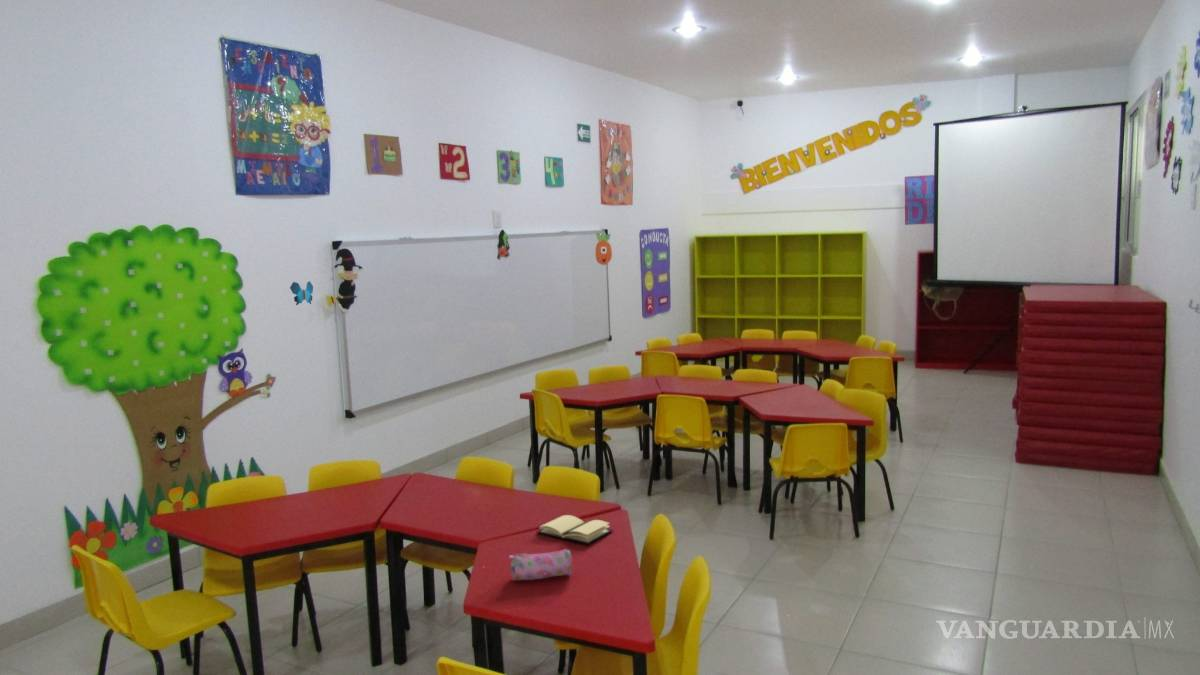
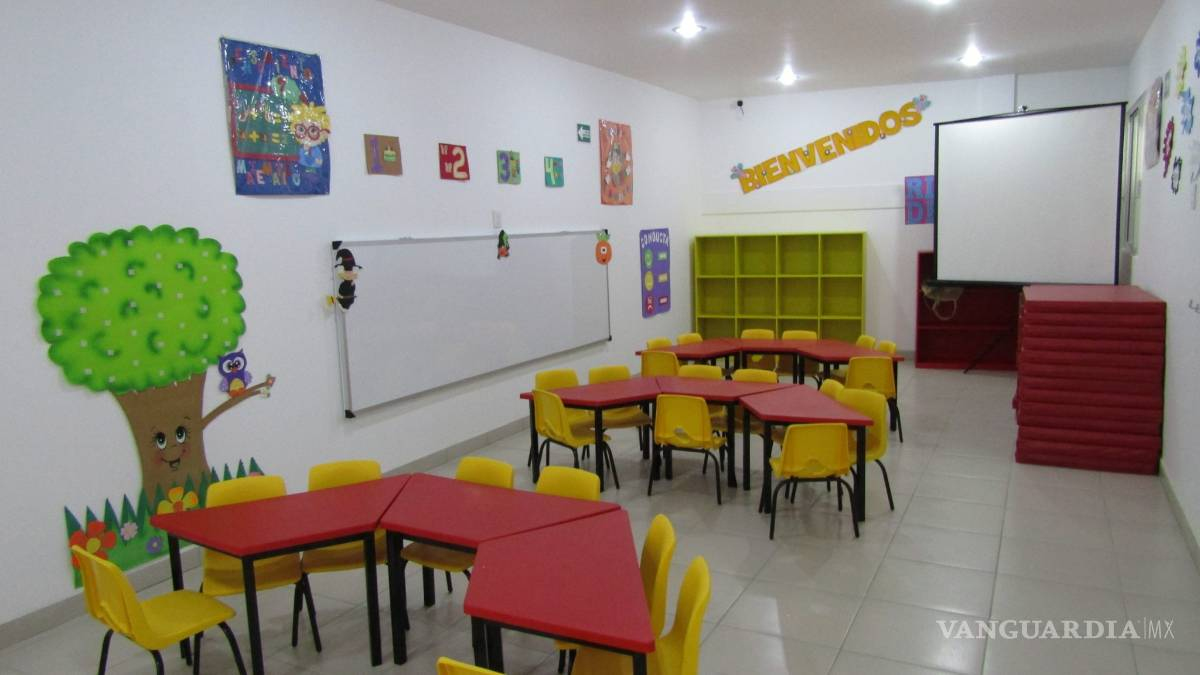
- book [535,514,614,545]
- pencil case [508,548,574,582]
- decorative butterfly [289,280,314,306]
